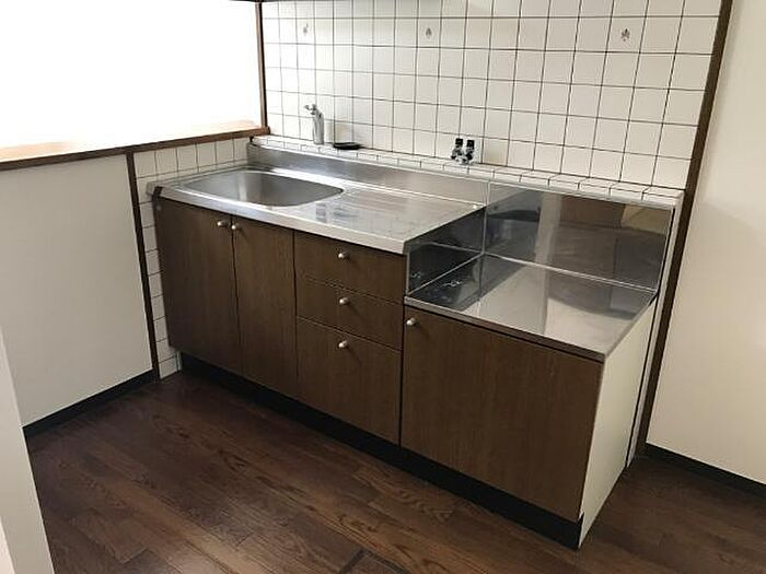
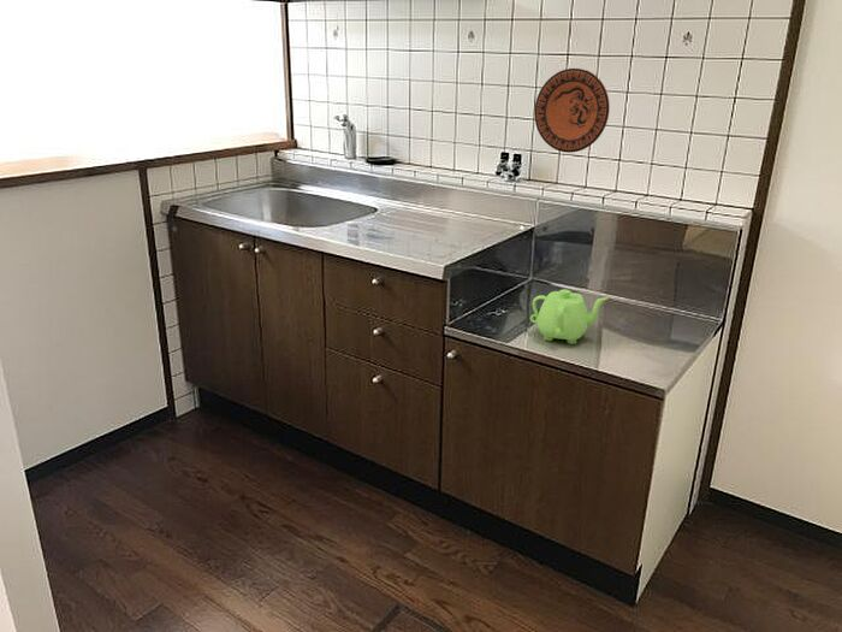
+ decorative plate [533,67,611,154]
+ teakettle [529,288,610,345]
